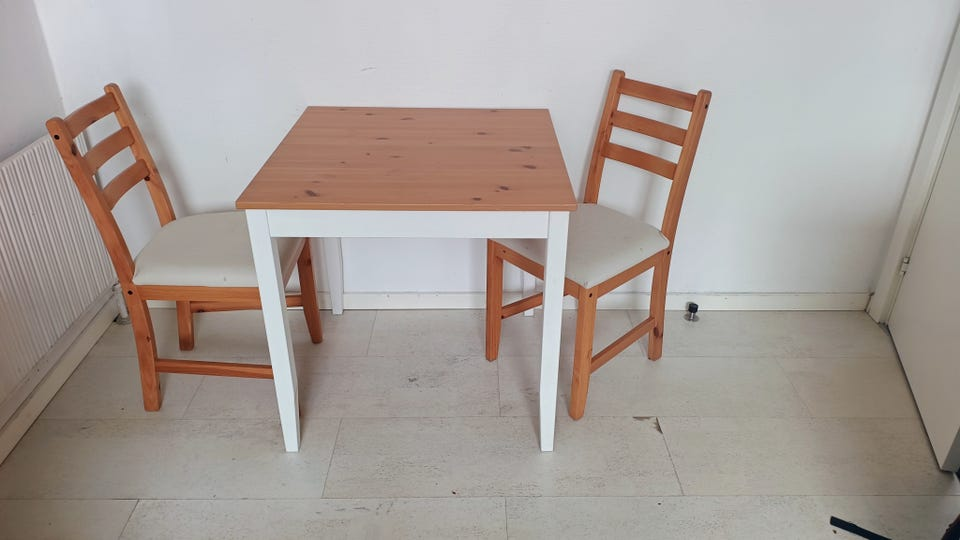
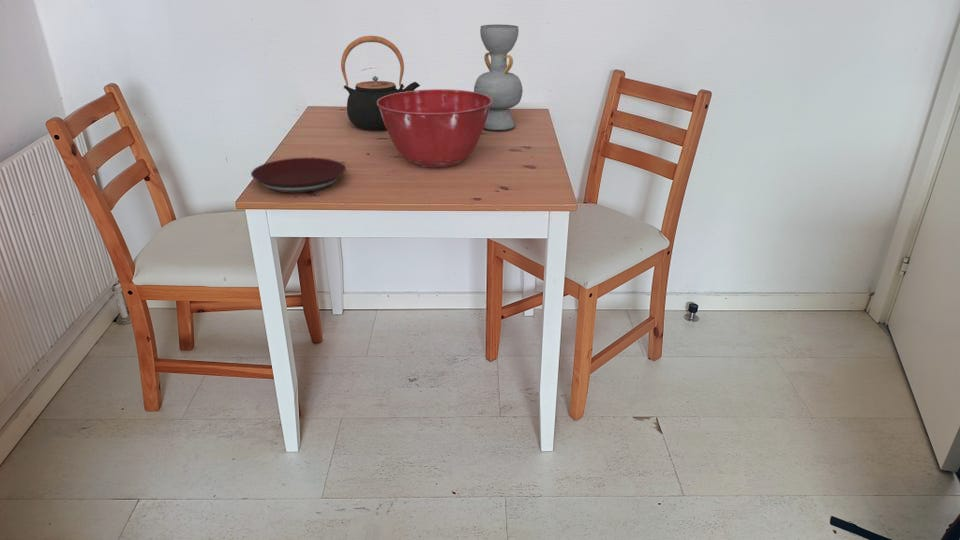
+ teapot [340,35,421,131]
+ decorative vase [473,24,524,131]
+ mixing bowl [377,88,492,168]
+ plate [250,157,347,194]
